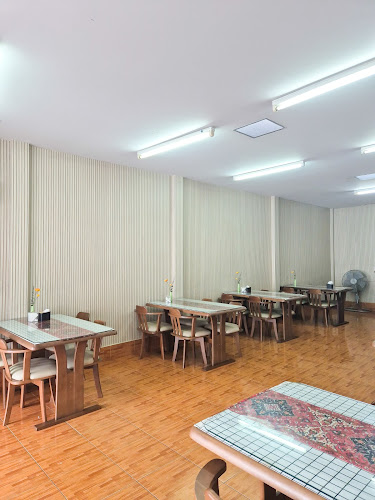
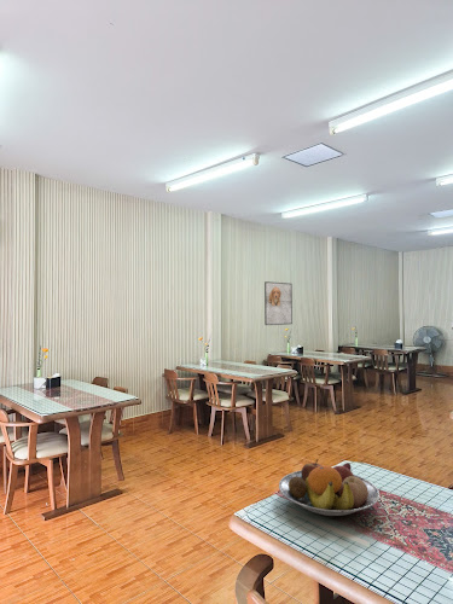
+ fruit bowl [278,458,381,517]
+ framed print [263,280,294,326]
